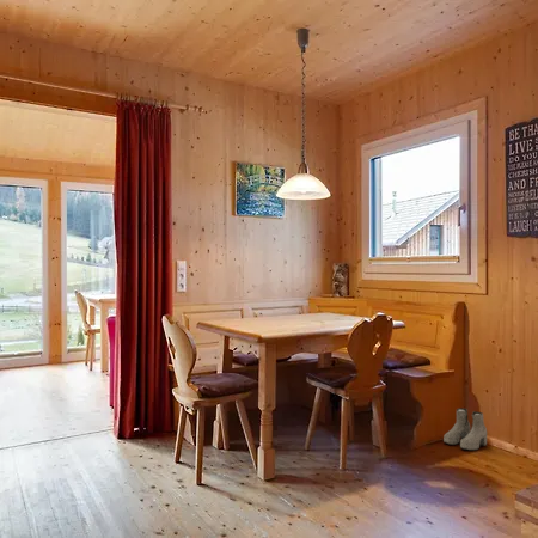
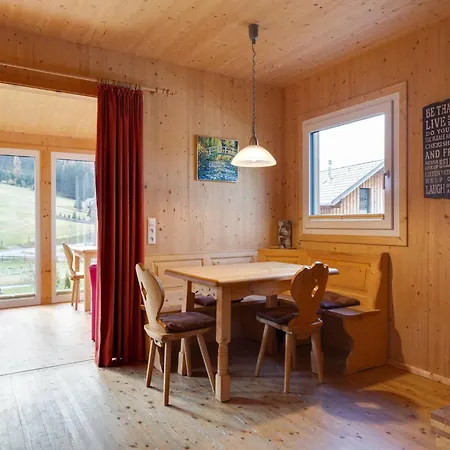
- boots [442,406,488,451]
